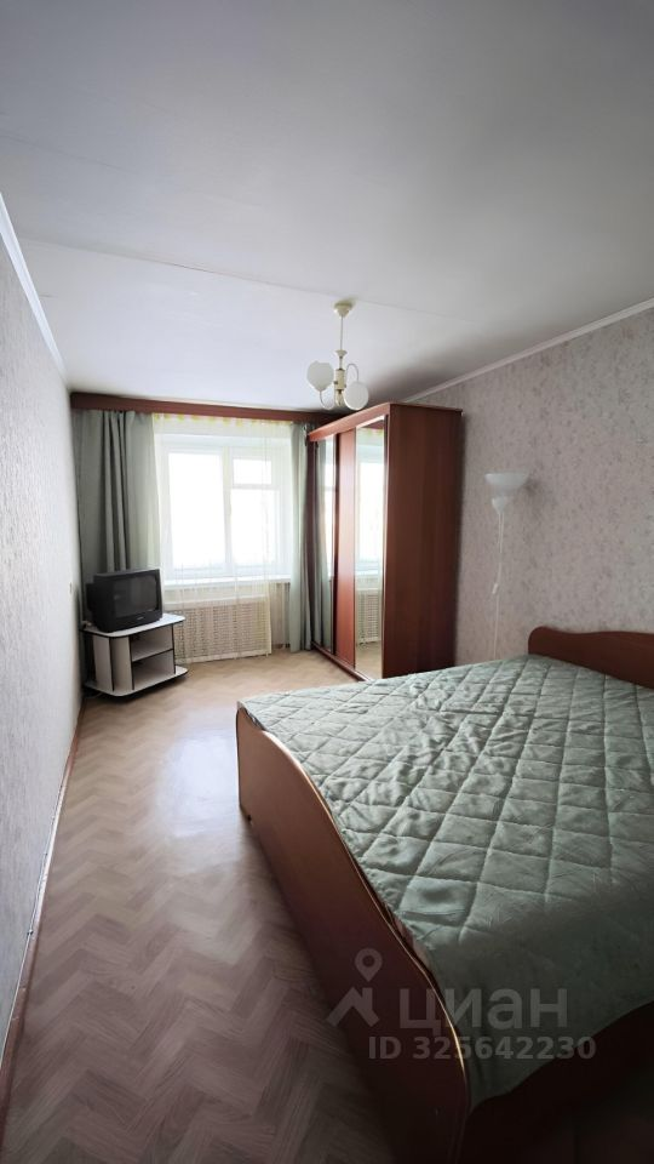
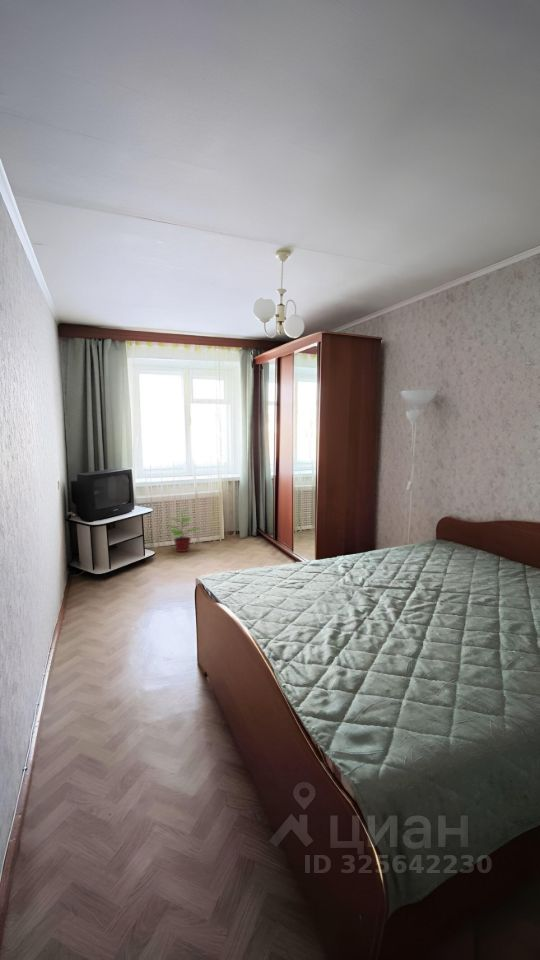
+ potted plant [165,508,202,553]
